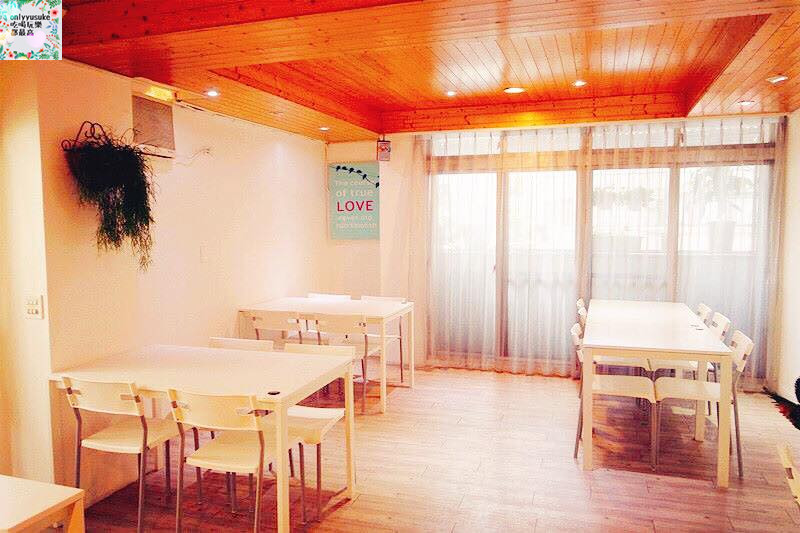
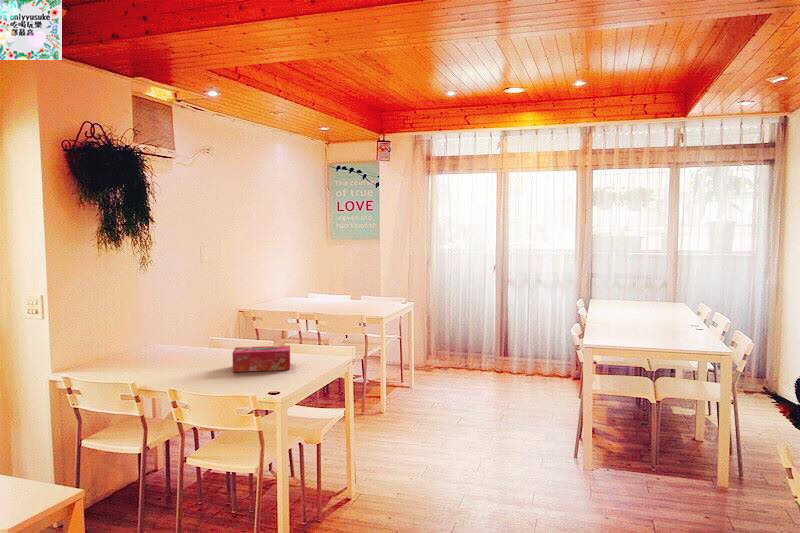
+ tissue box [231,345,291,373]
